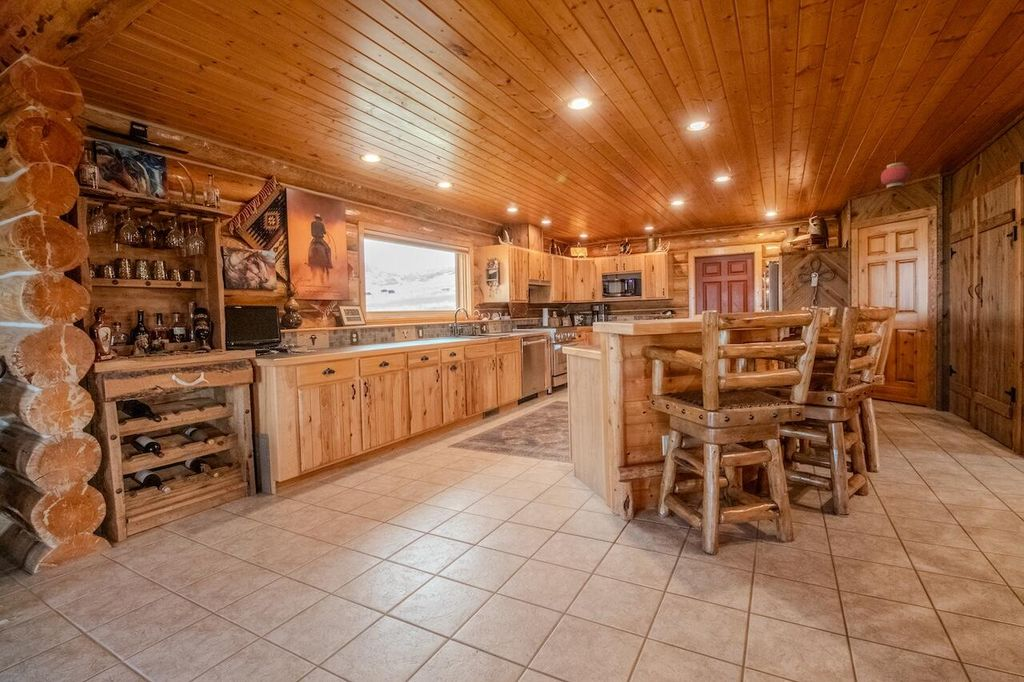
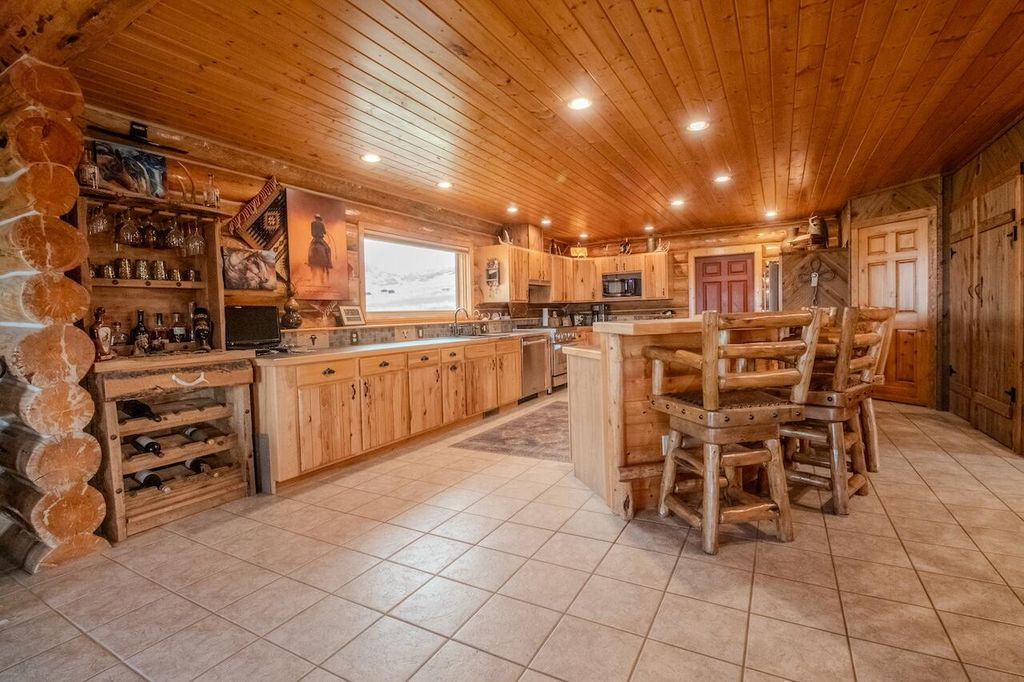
- hanging lantern [880,149,912,190]
